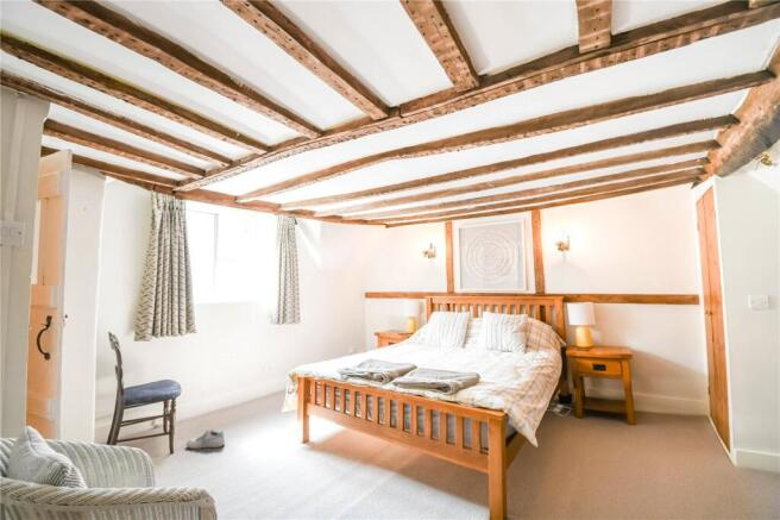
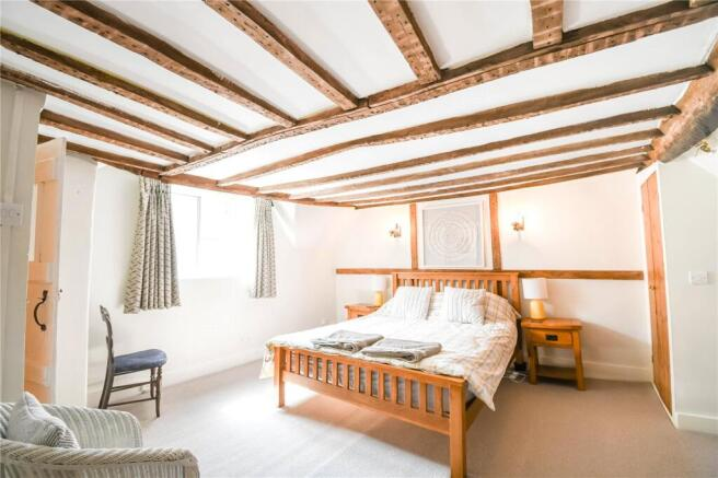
- shoe [185,428,226,451]
